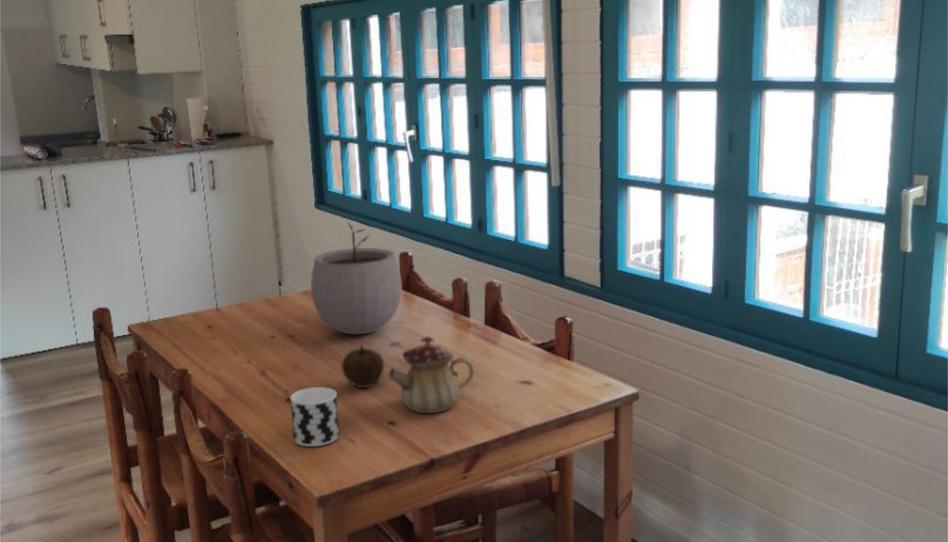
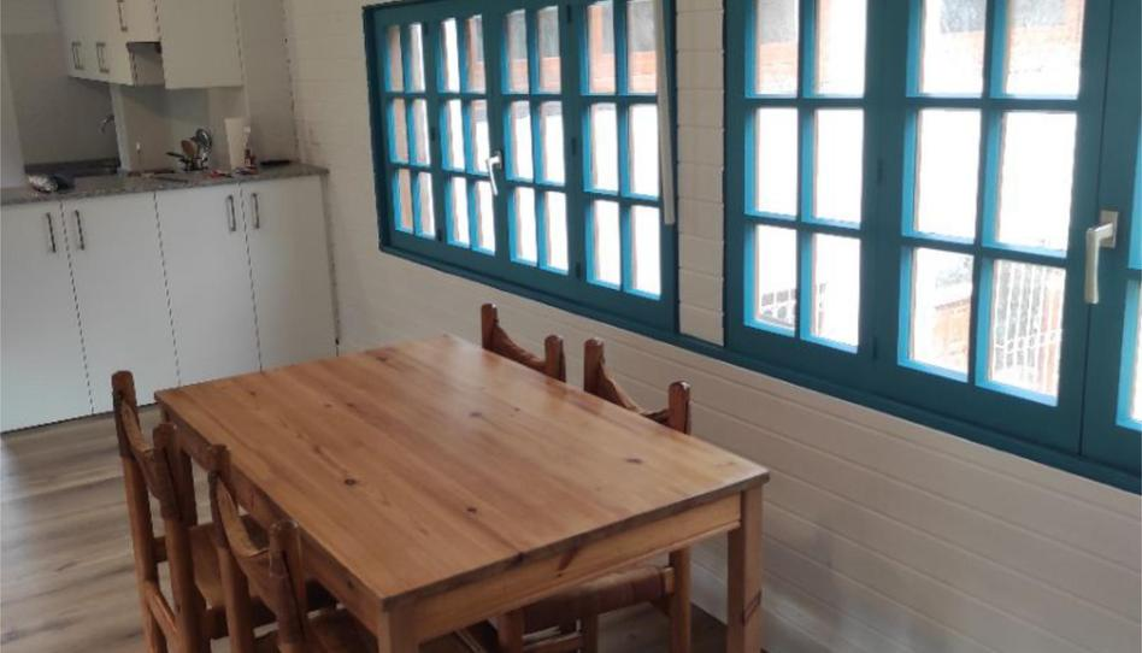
- cup [289,386,340,447]
- fruit [341,344,386,389]
- plant pot [310,222,403,335]
- teapot [388,335,475,414]
